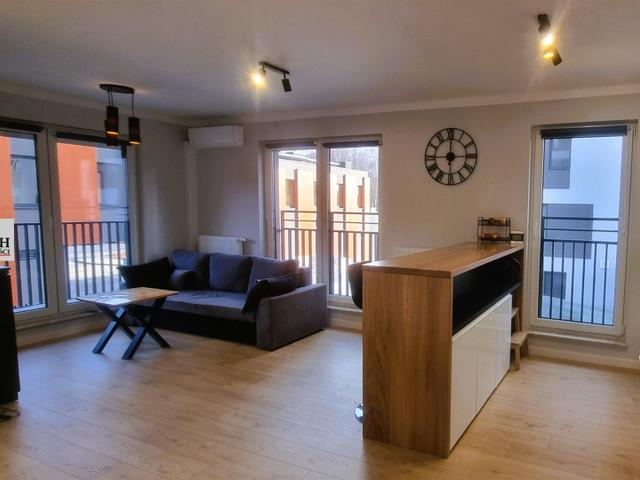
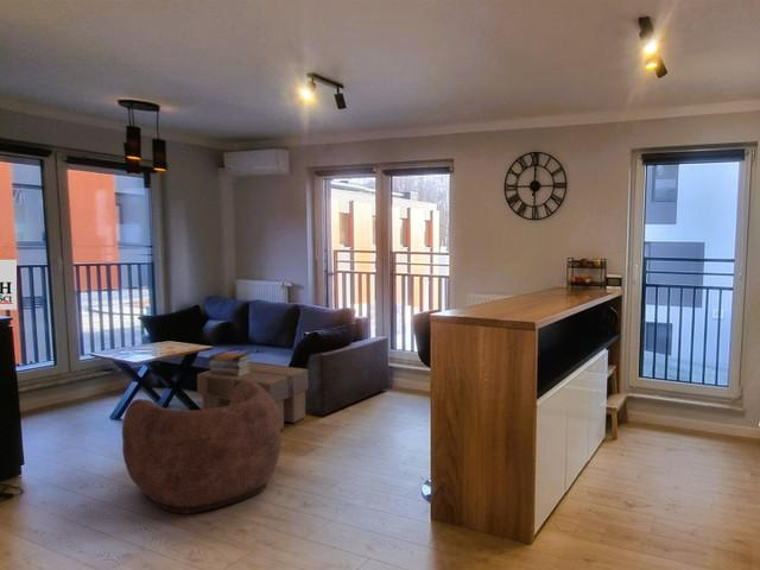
+ armchair [121,380,283,515]
+ footstool [196,361,310,431]
+ book stack [208,350,253,376]
